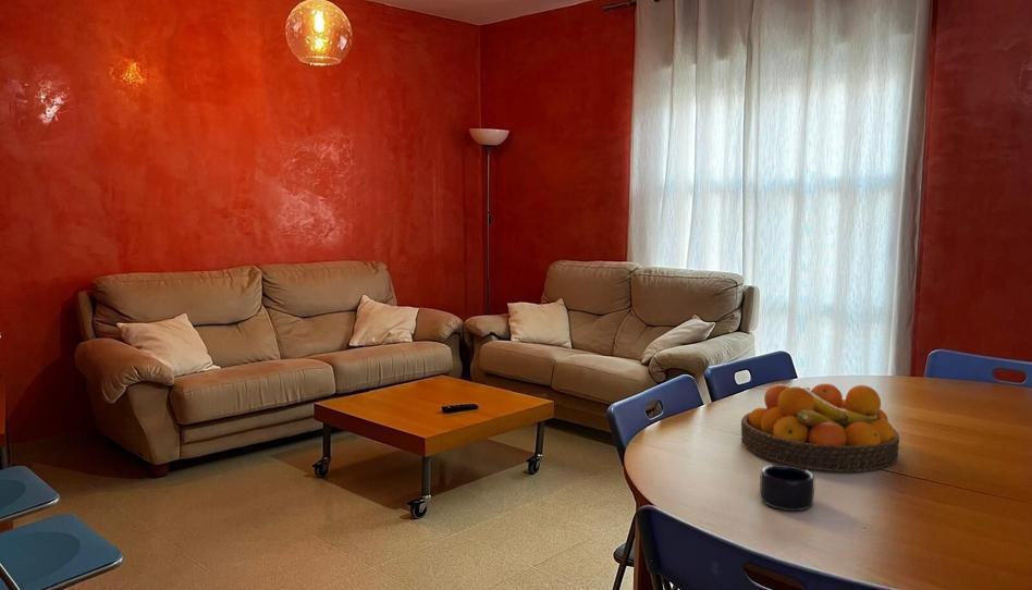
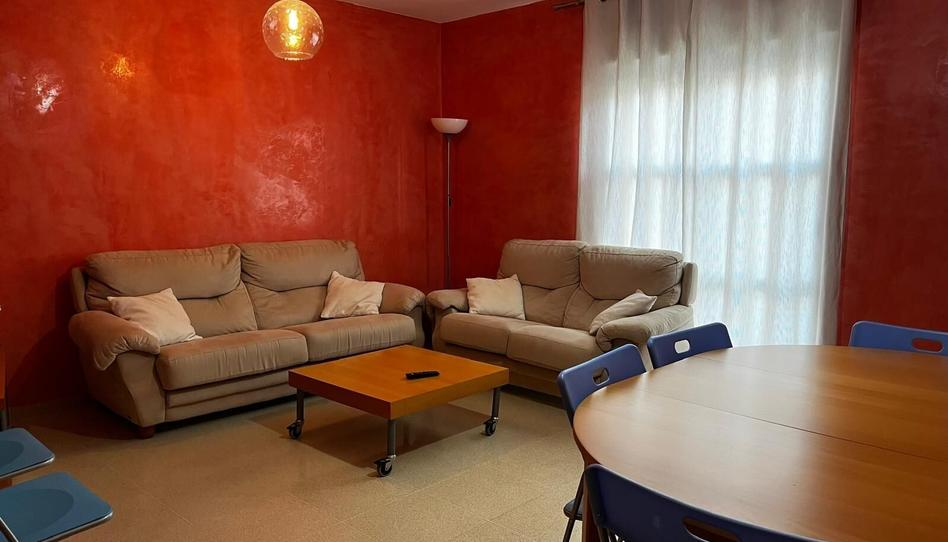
- mug [759,464,815,512]
- fruit bowl [740,382,900,474]
